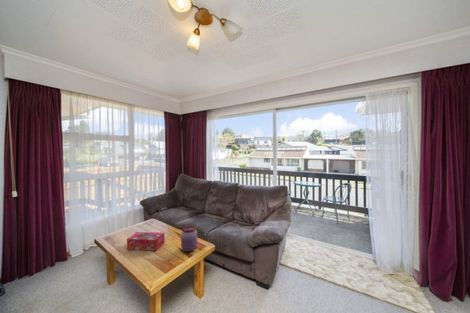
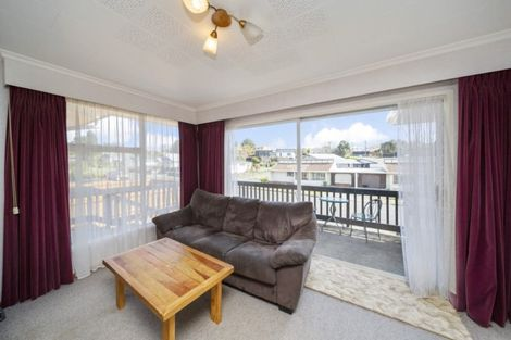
- jar [180,225,198,253]
- tissue box [126,231,166,252]
